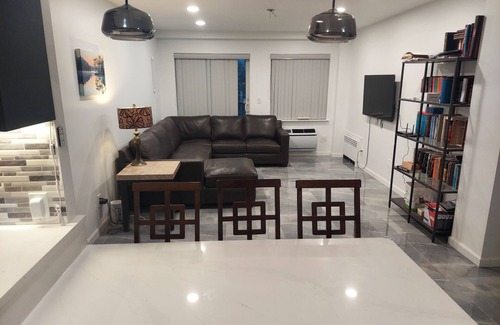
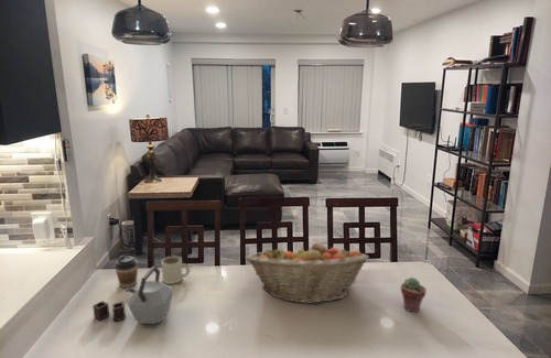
+ potted succulent [400,276,428,313]
+ kettle [91,265,174,325]
+ mug [160,256,192,285]
+ fruit basket [245,241,370,304]
+ coffee cup [114,254,139,289]
